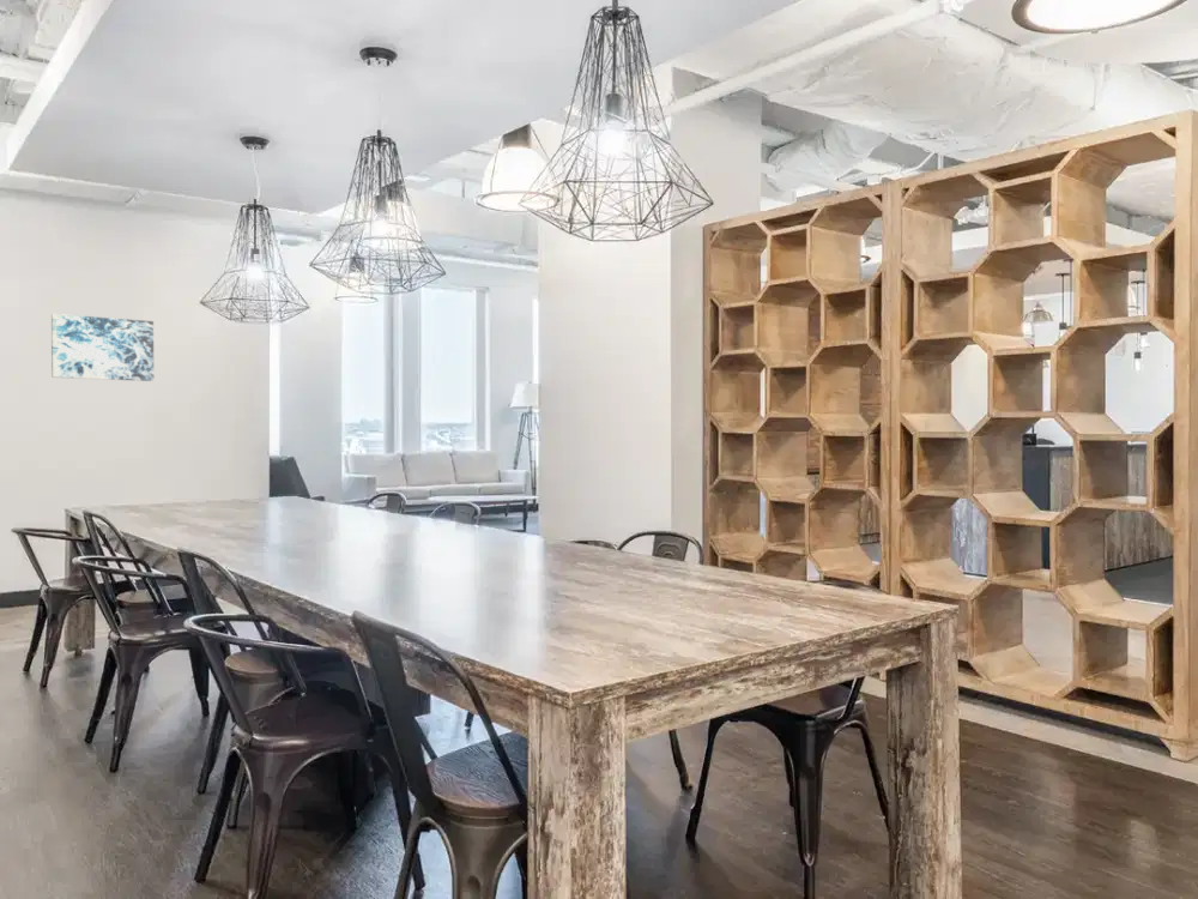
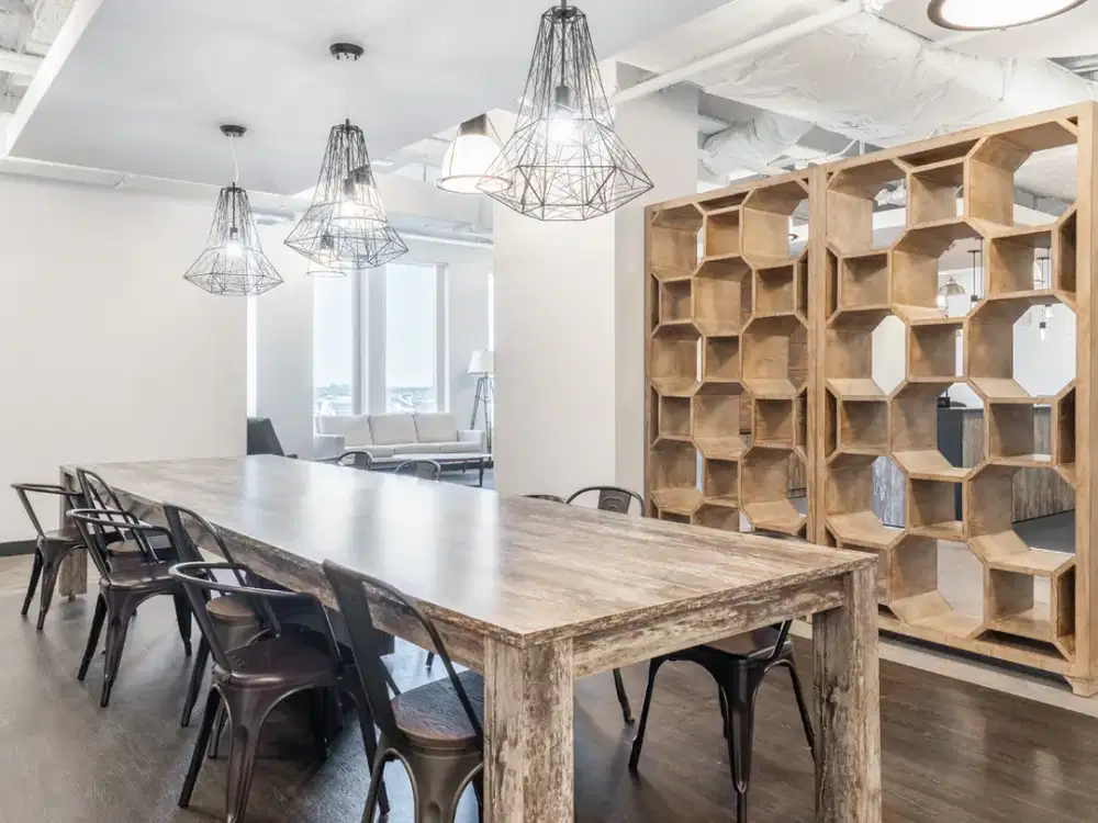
- wall art [50,313,155,382]
